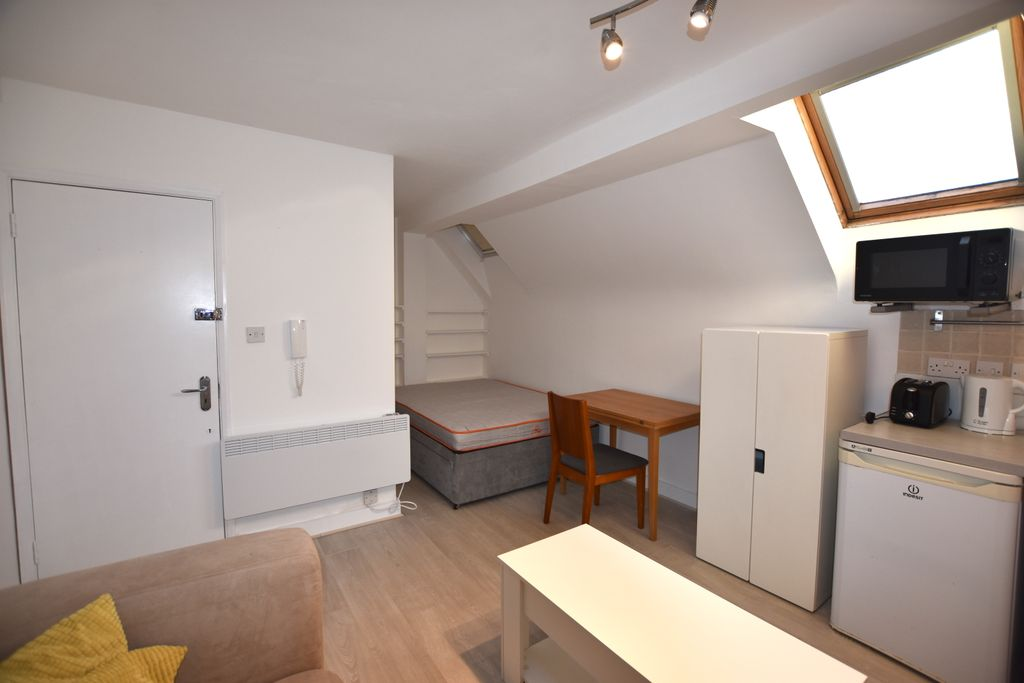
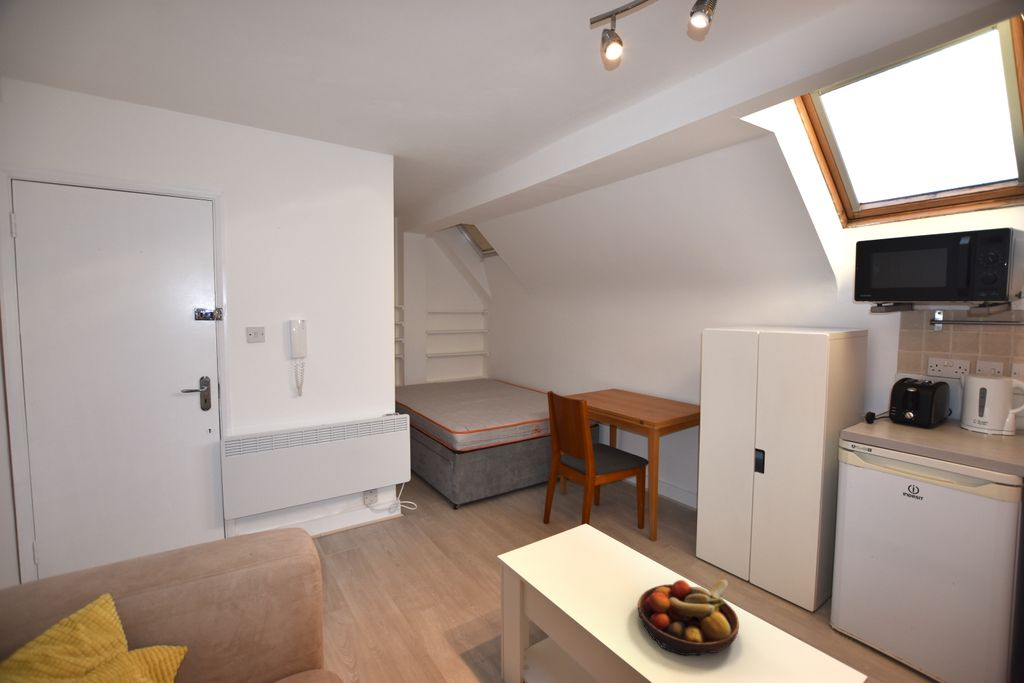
+ fruit bowl [637,578,740,657]
